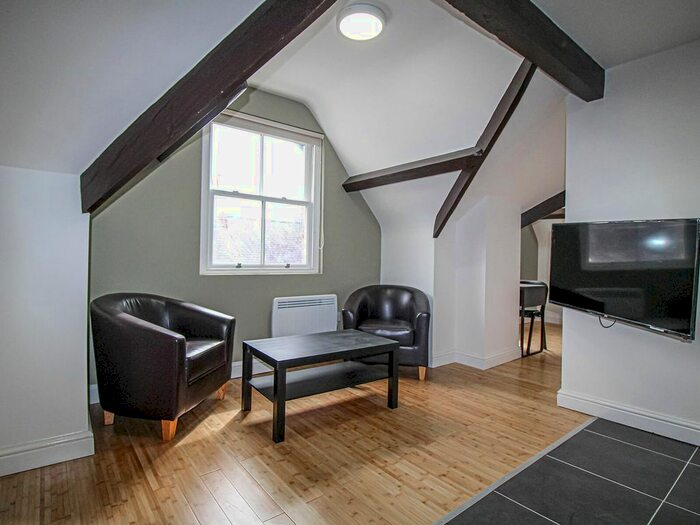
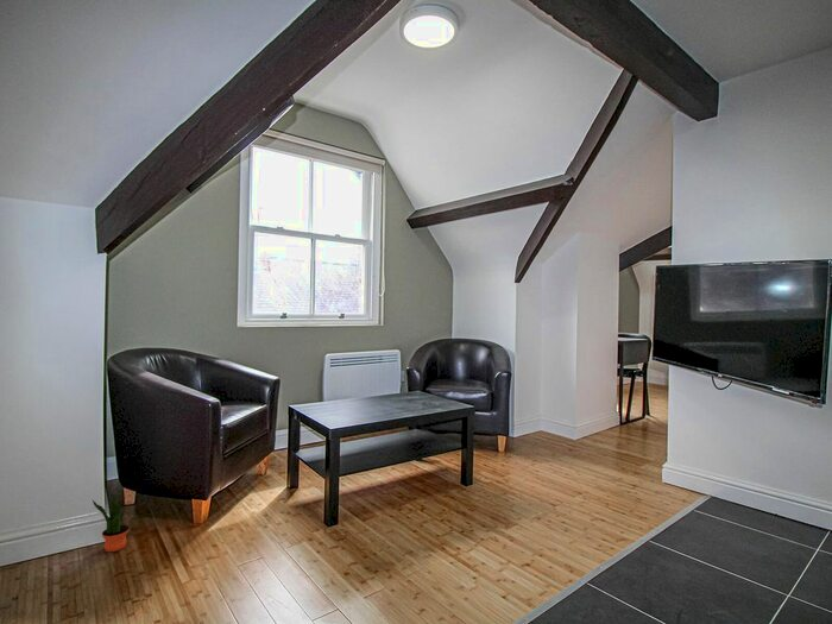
+ potted plant [90,494,130,553]
